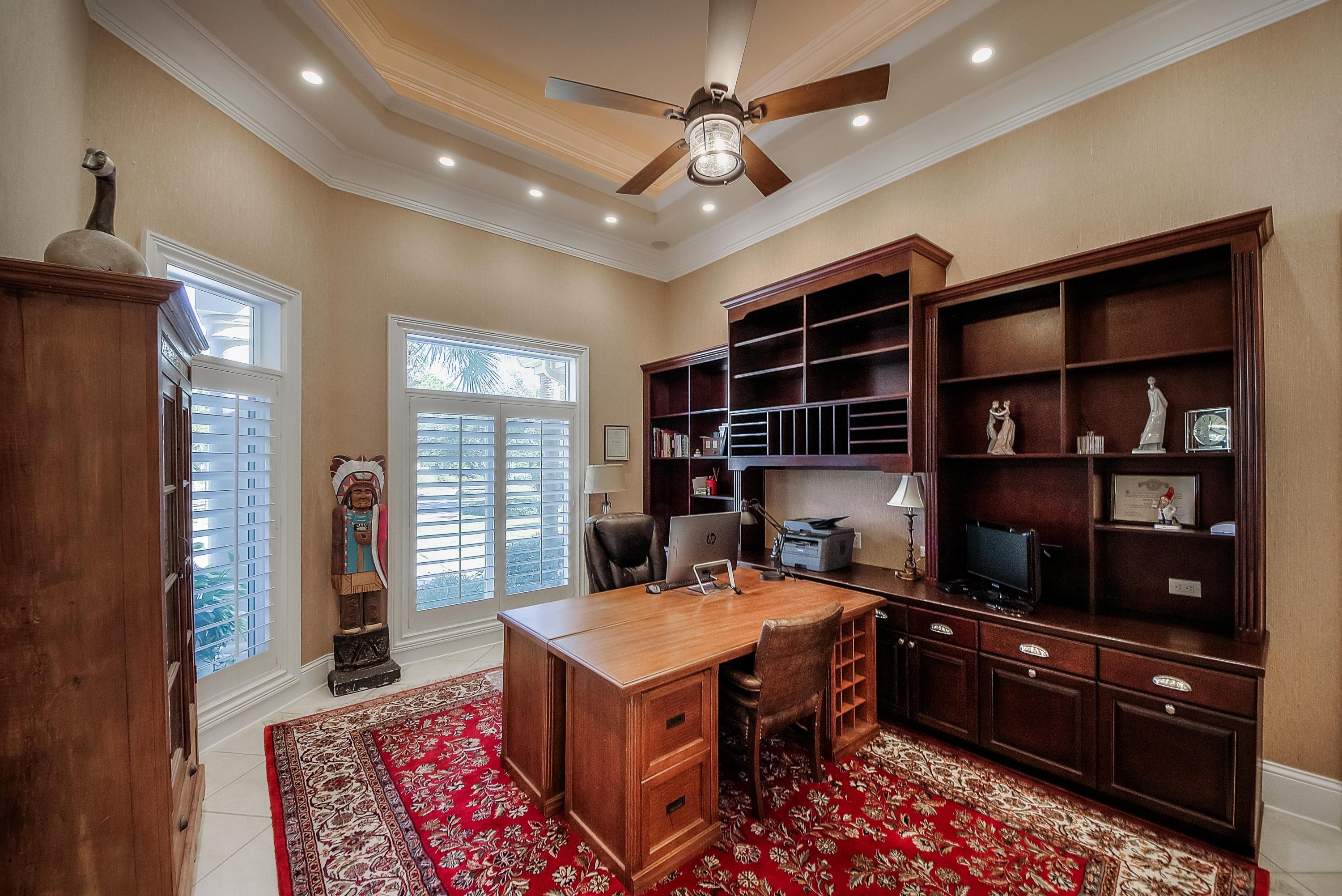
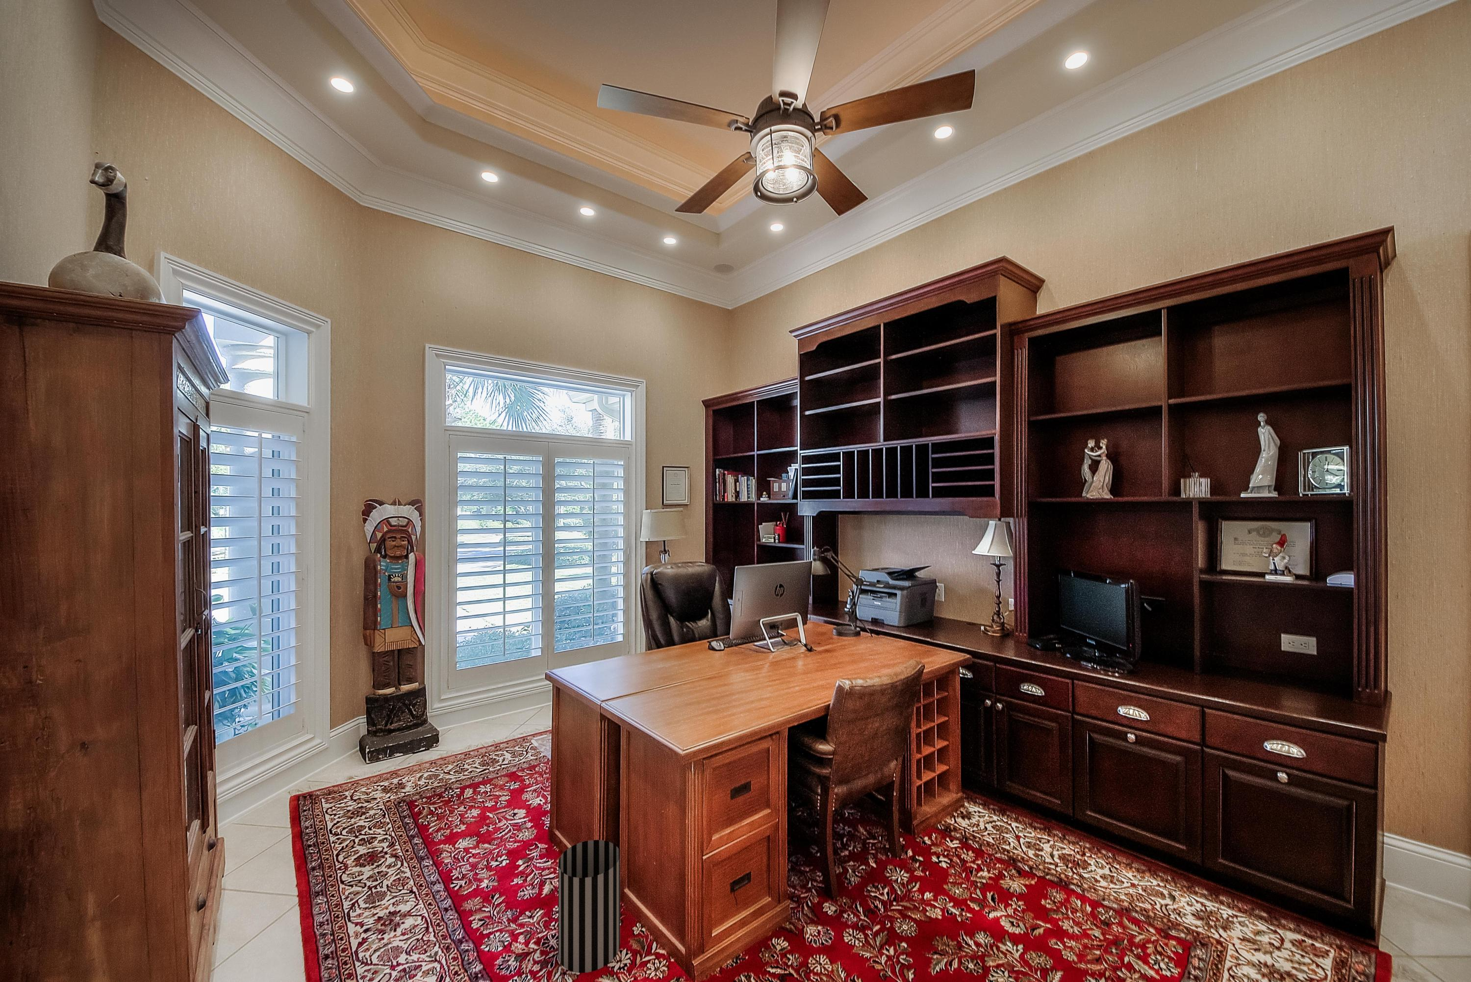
+ wastebasket [558,840,620,973]
